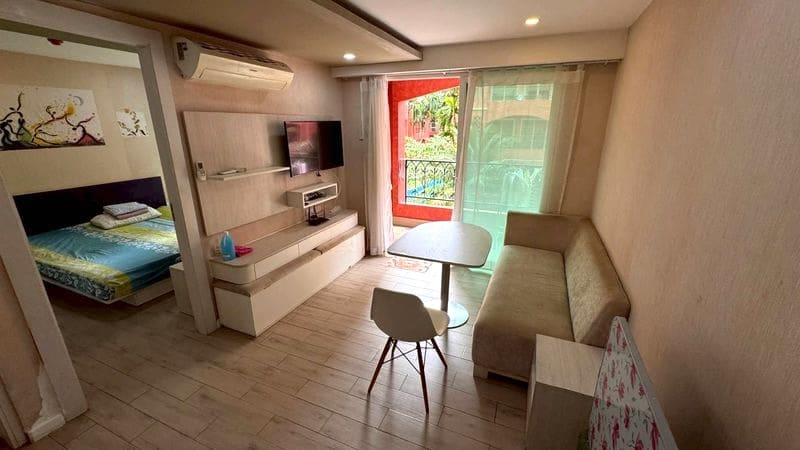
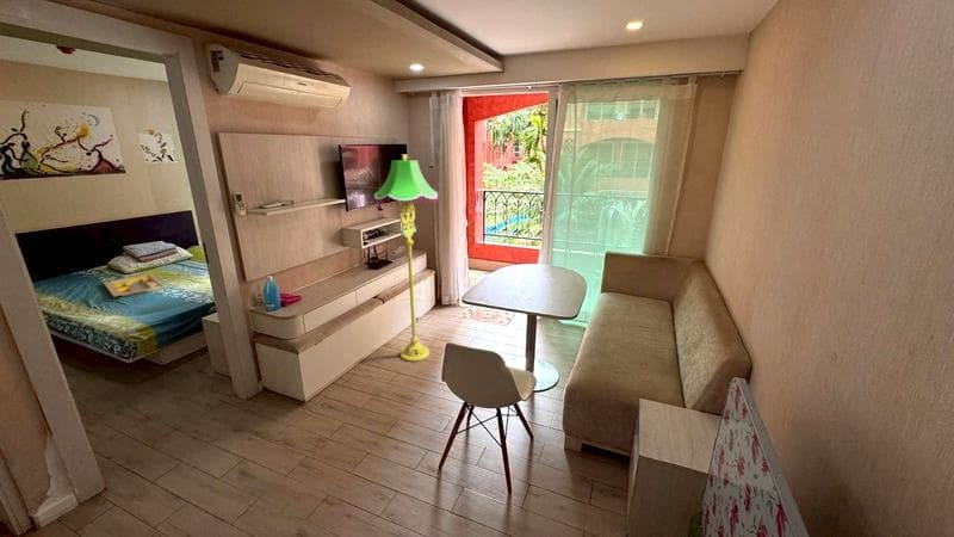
+ floor lamp [373,153,439,363]
+ serving tray [103,272,162,298]
